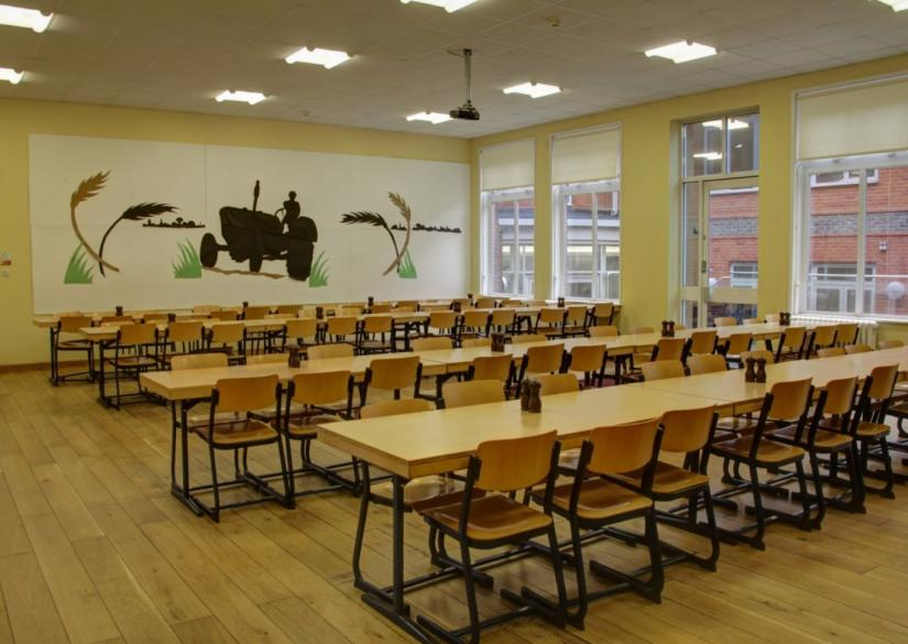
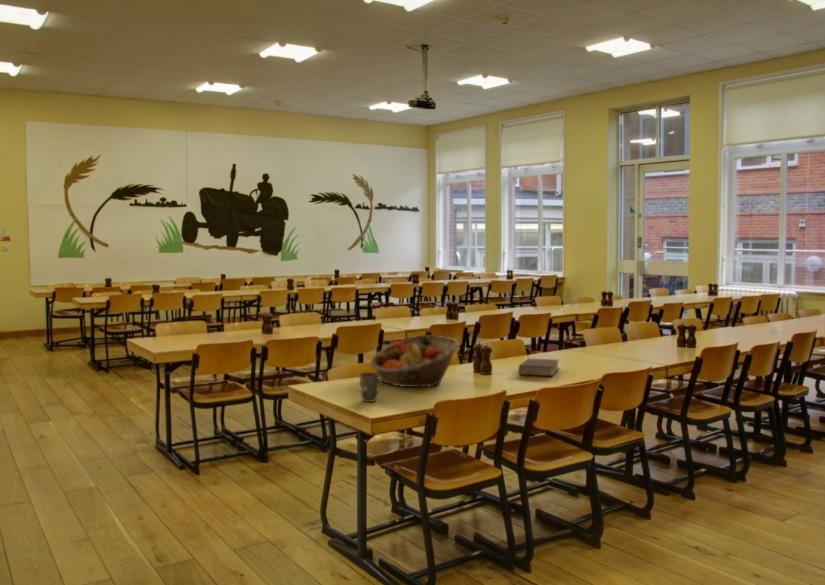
+ book [517,357,560,378]
+ mug [359,372,384,403]
+ fruit basket [369,334,460,388]
